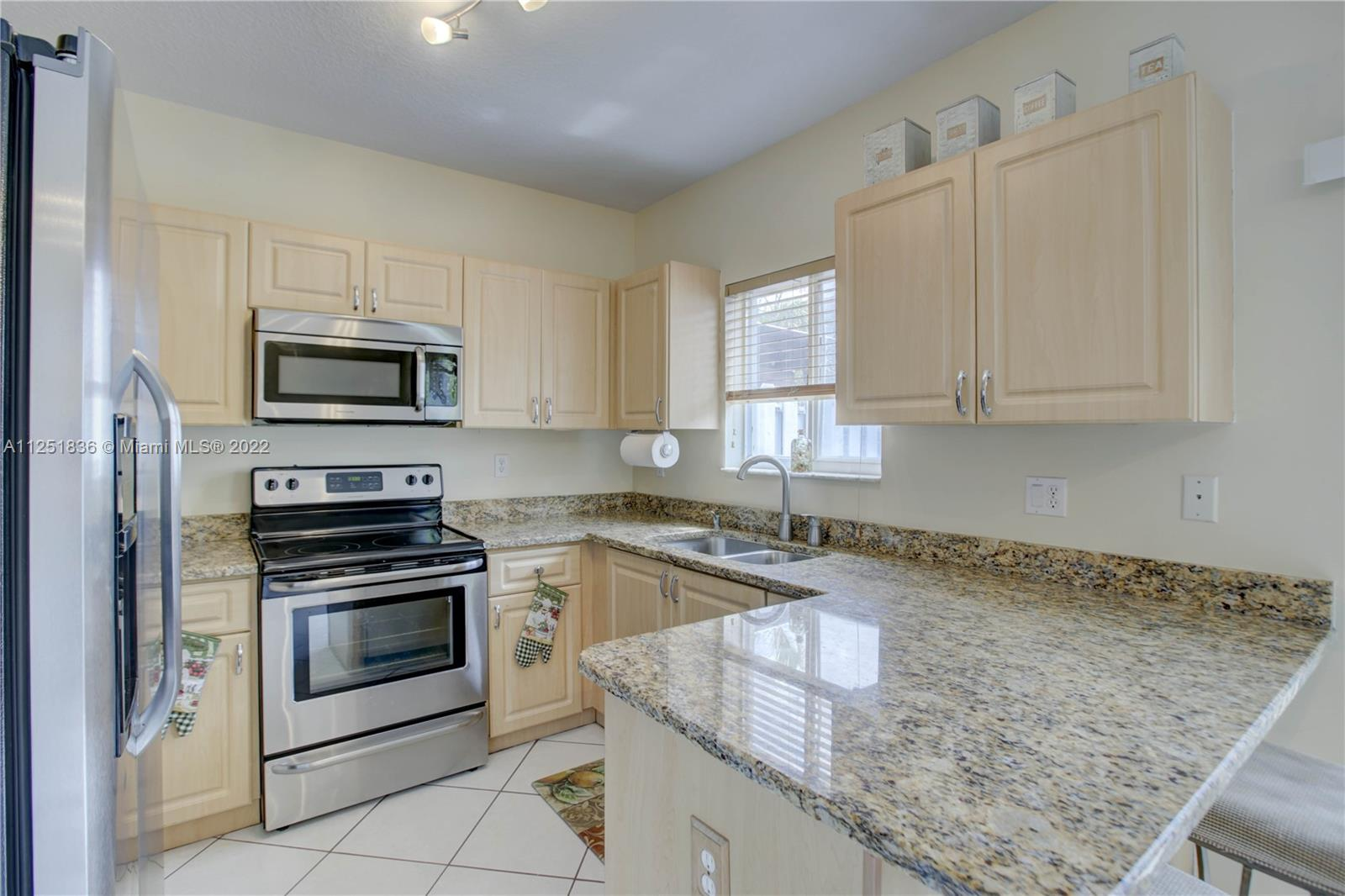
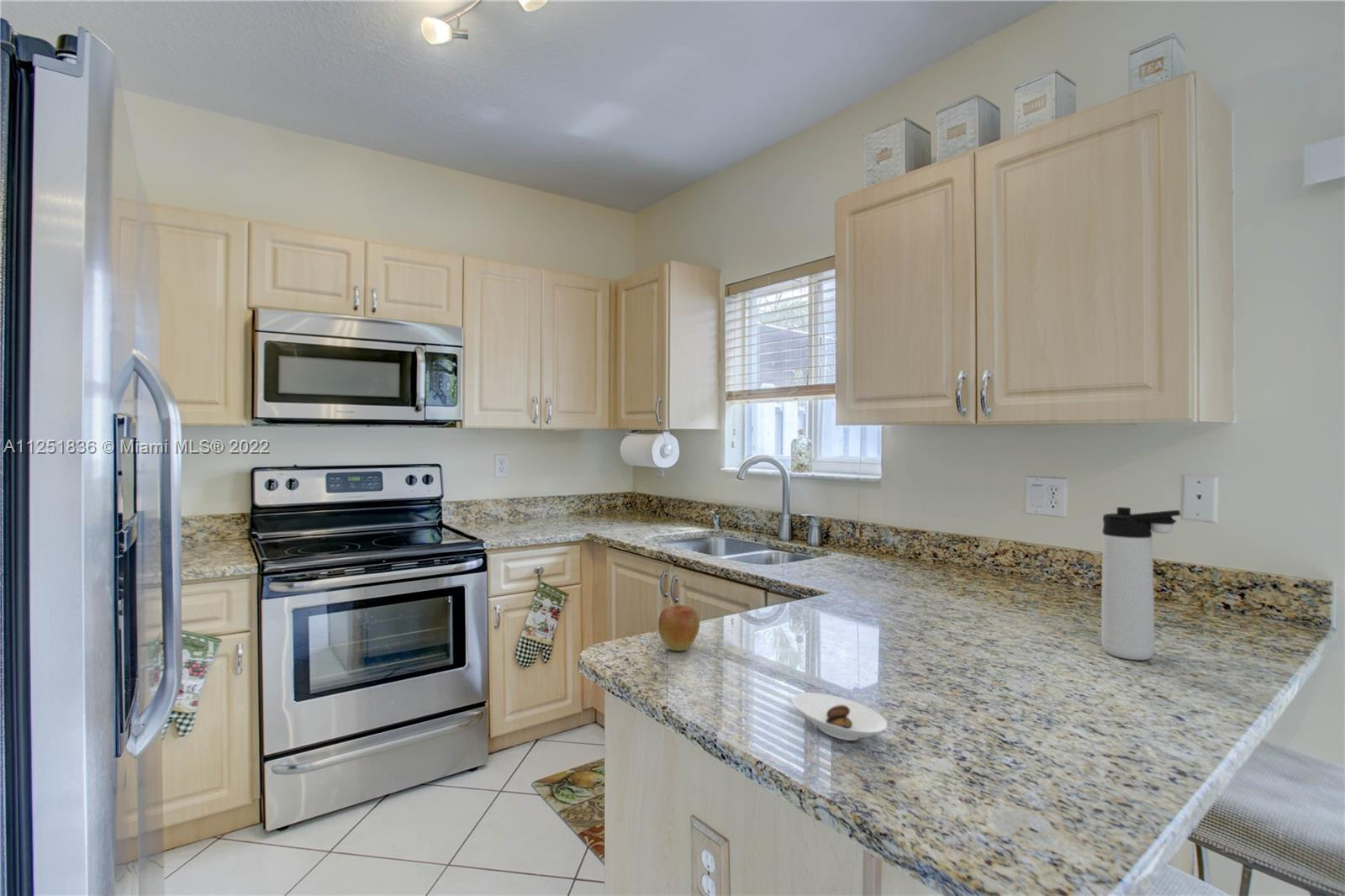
+ saucer [792,692,889,741]
+ apple [657,604,700,652]
+ thermos bottle [1100,506,1182,661]
